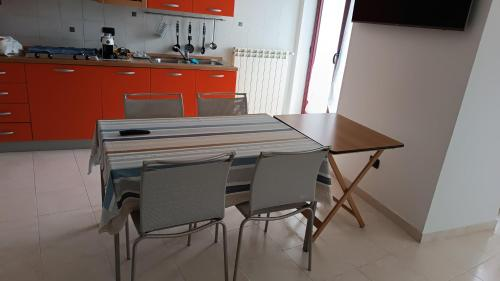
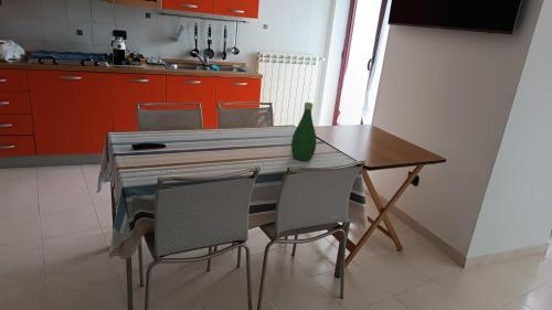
+ bottle [290,101,317,161]
